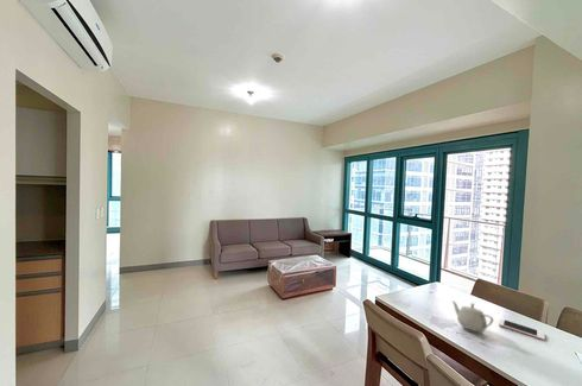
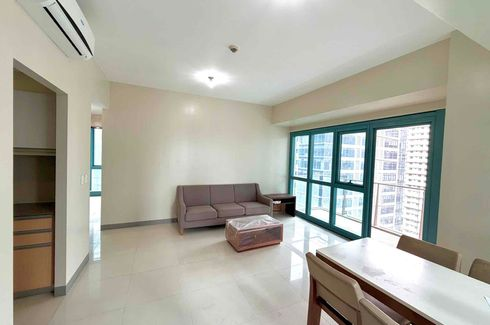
- cell phone [498,317,546,341]
- teapot [450,299,494,333]
